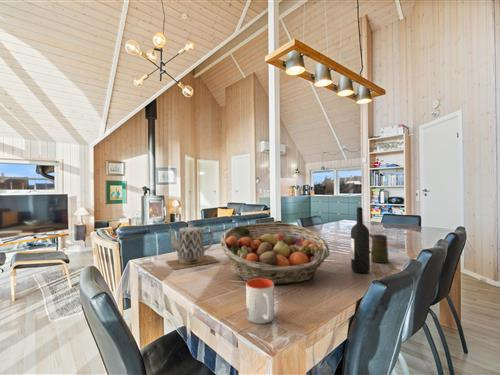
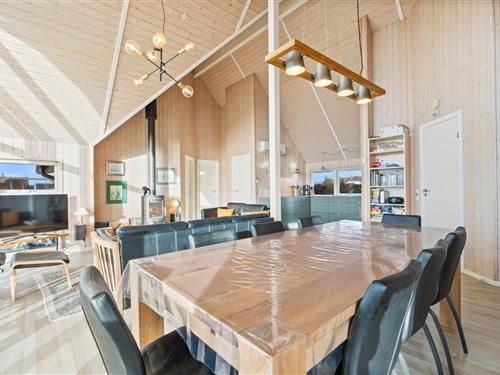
- mug [369,232,389,264]
- fruit basket [220,222,330,286]
- teapot [164,221,221,271]
- mug [245,278,275,325]
- wine bottle [350,206,371,274]
